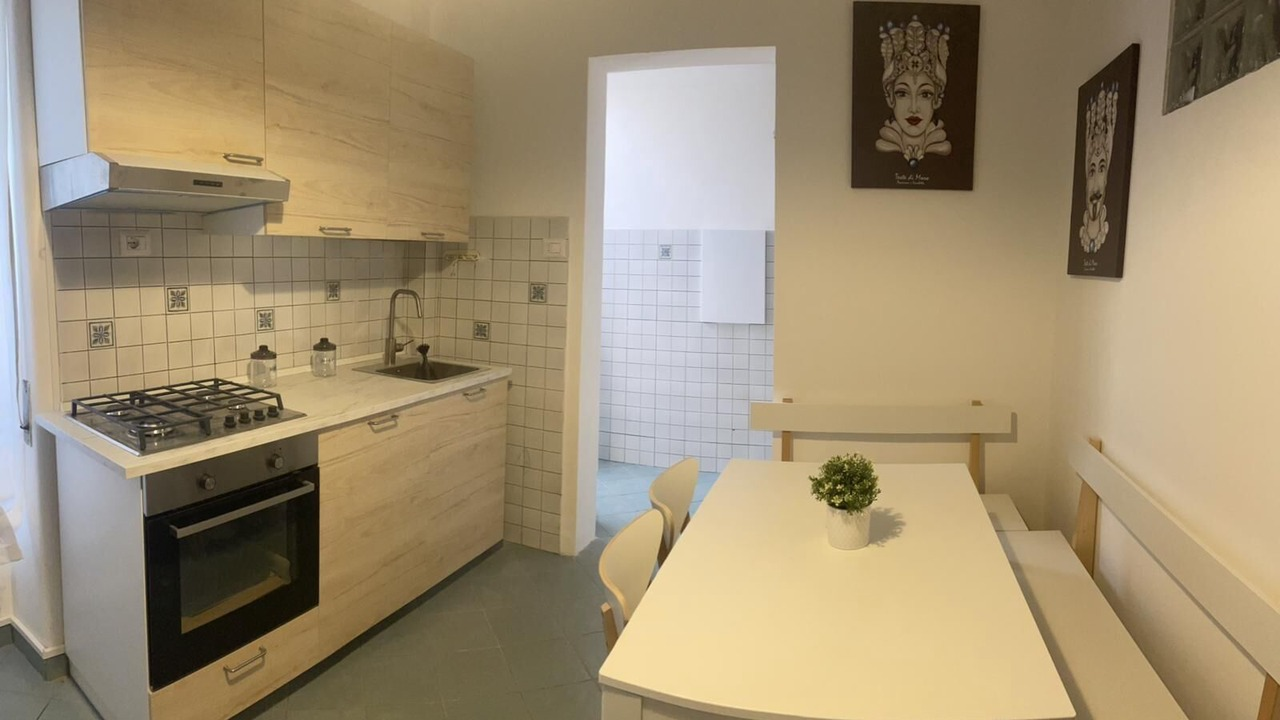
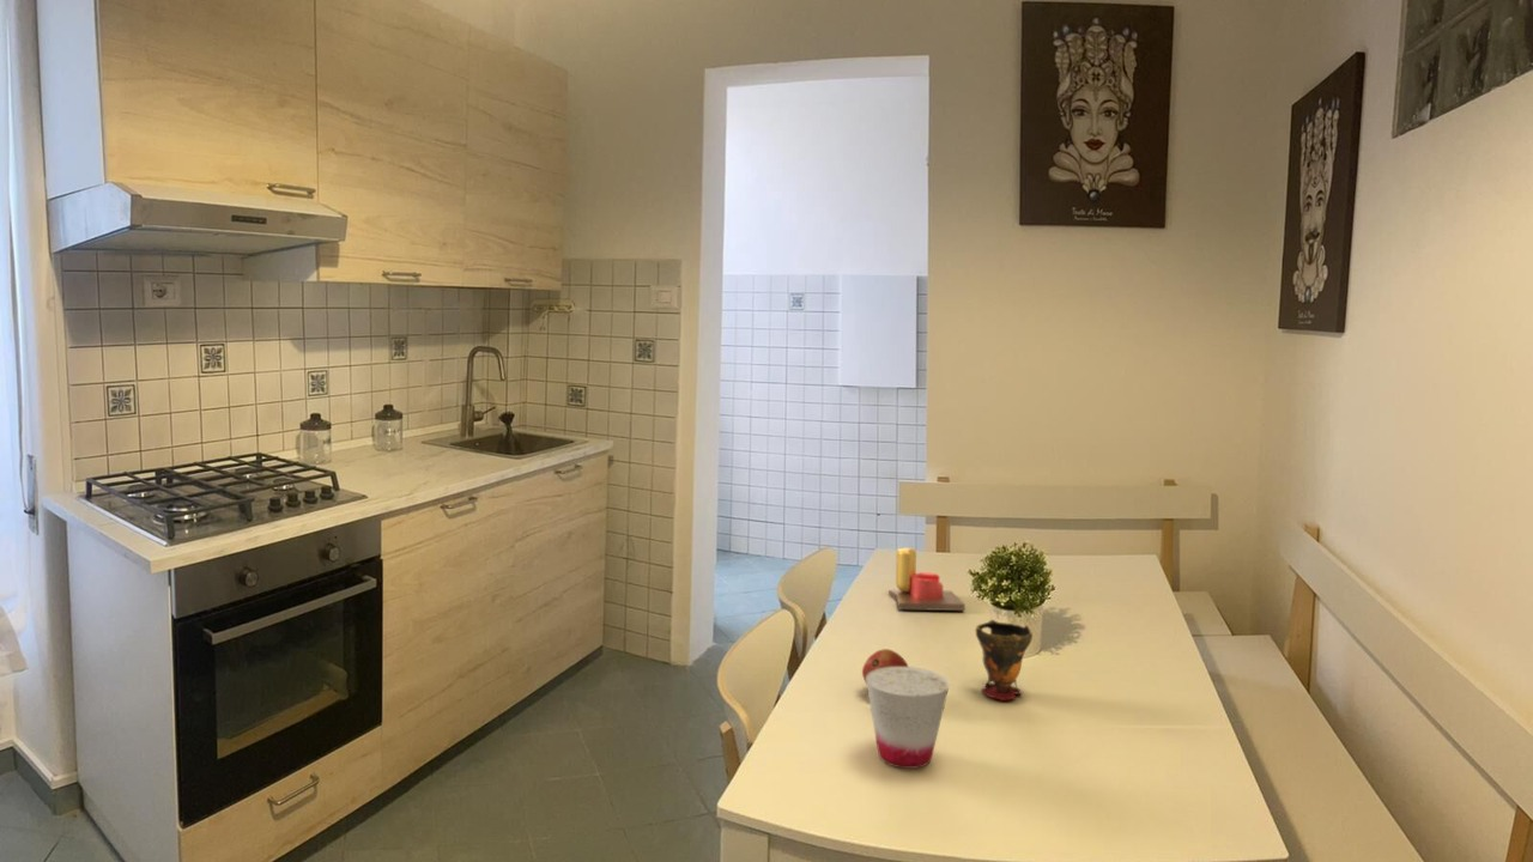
+ fruit [861,648,909,686]
+ candle [887,547,967,612]
+ cup [866,666,951,770]
+ cup [974,619,1034,702]
